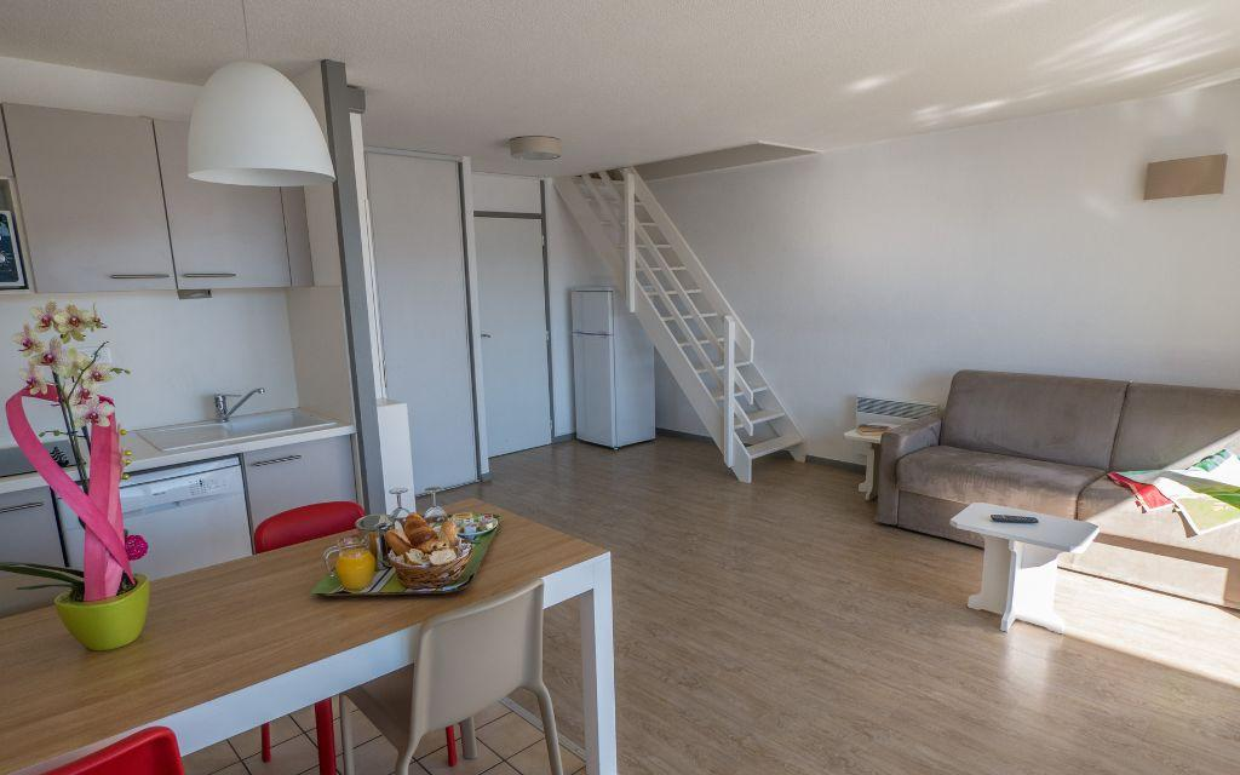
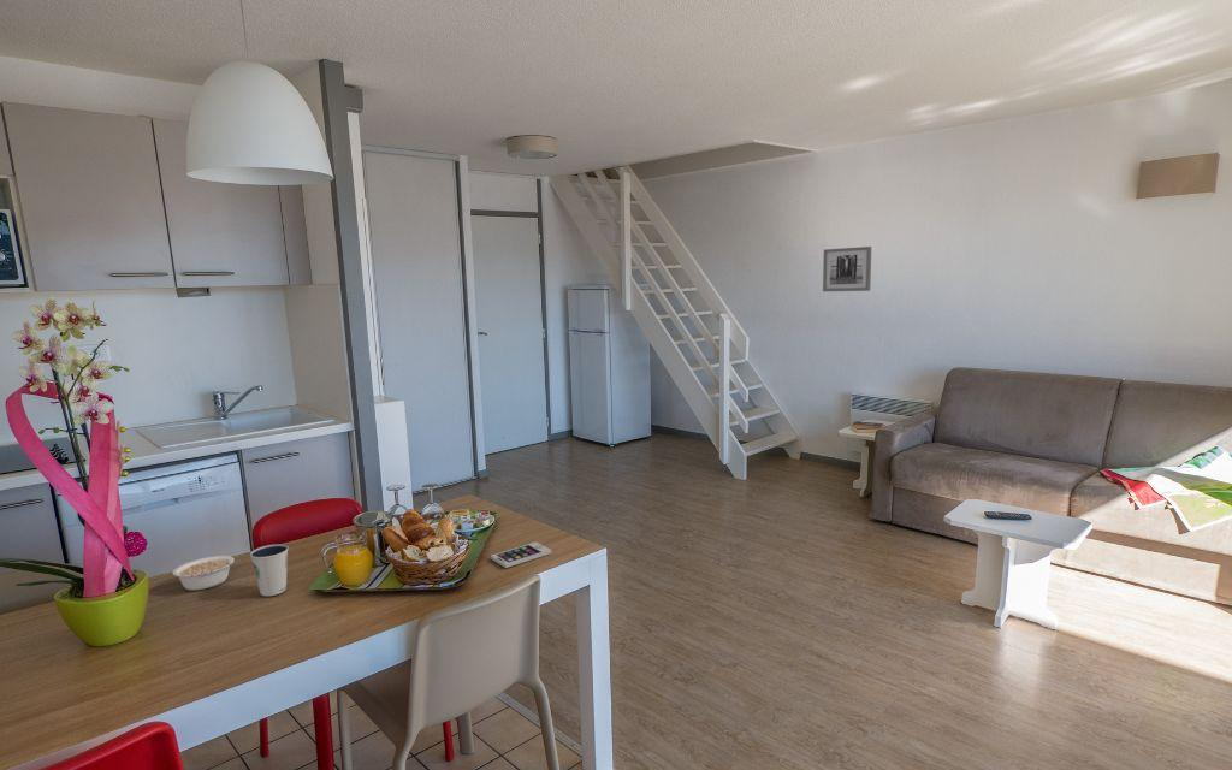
+ smartphone [490,540,553,569]
+ legume [172,555,239,592]
+ wall art [822,245,872,292]
+ dixie cup [249,543,290,597]
